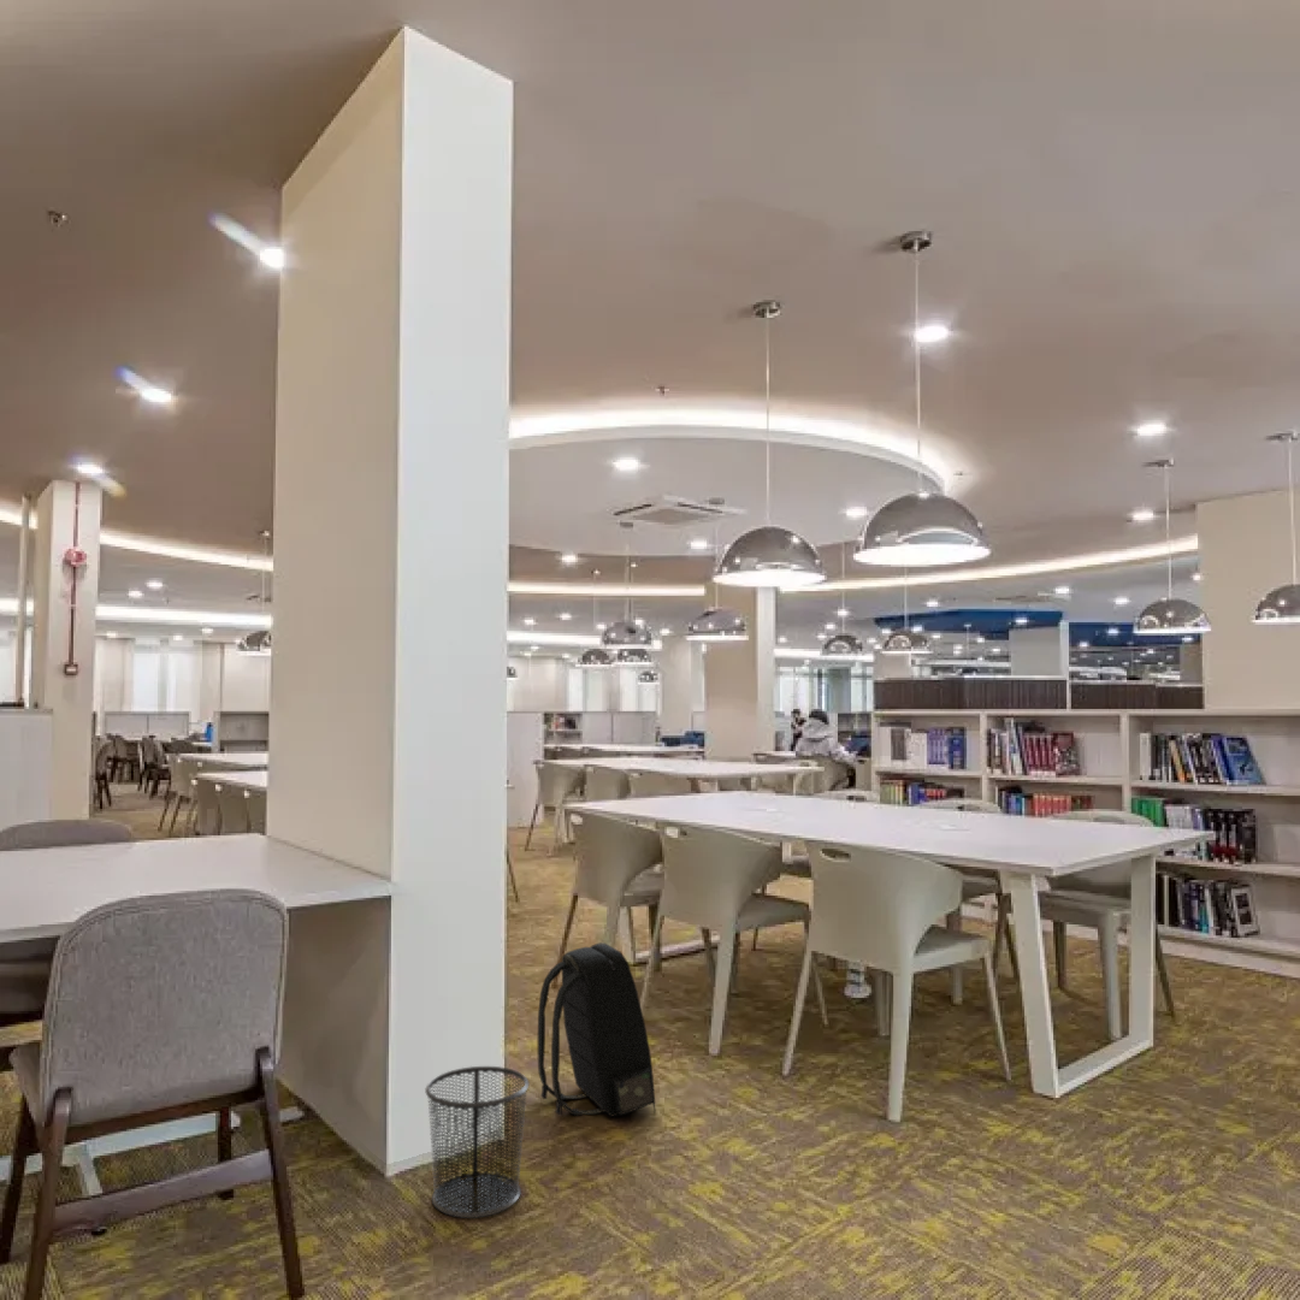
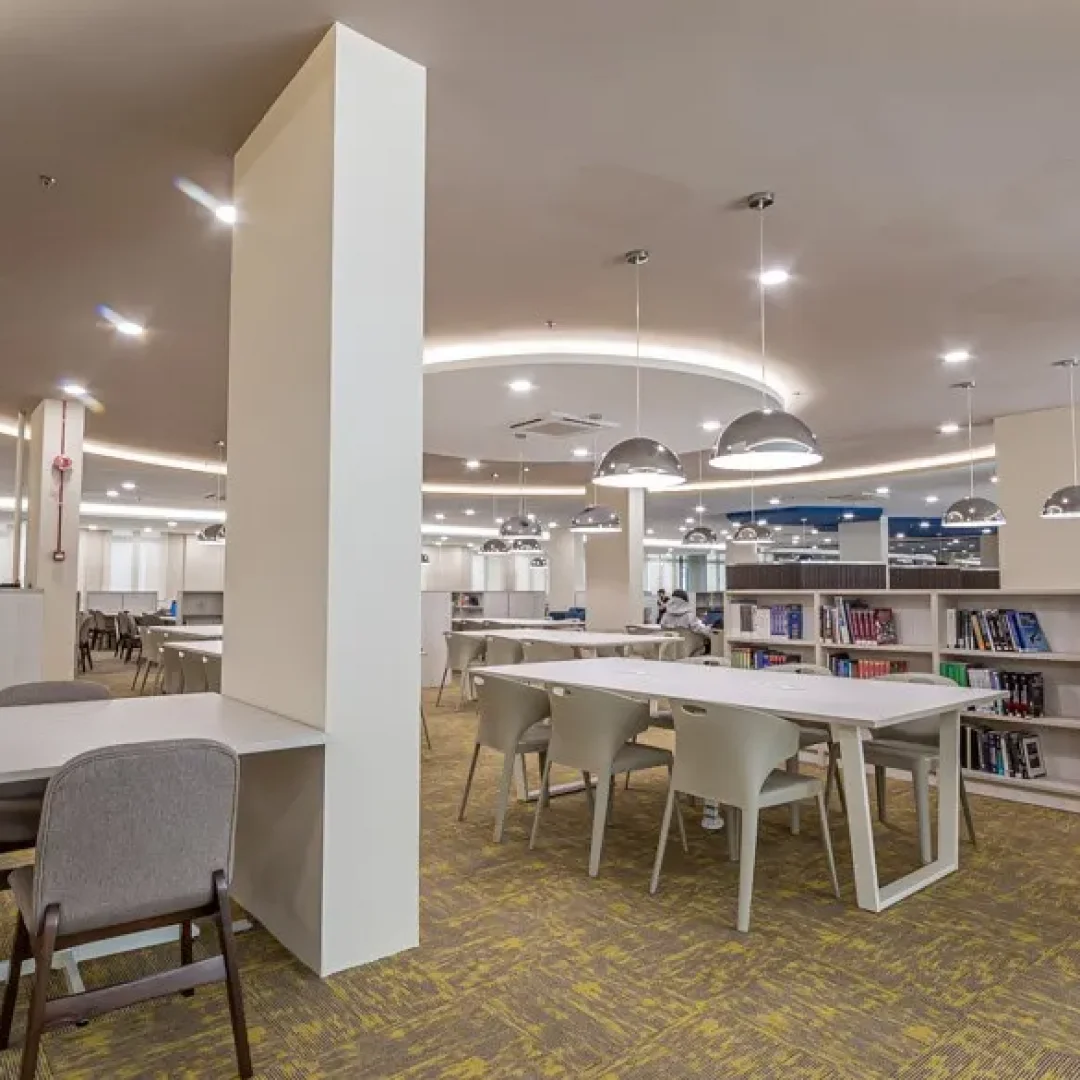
- waste bin [424,1065,531,1219]
- backpack [537,942,657,1118]
